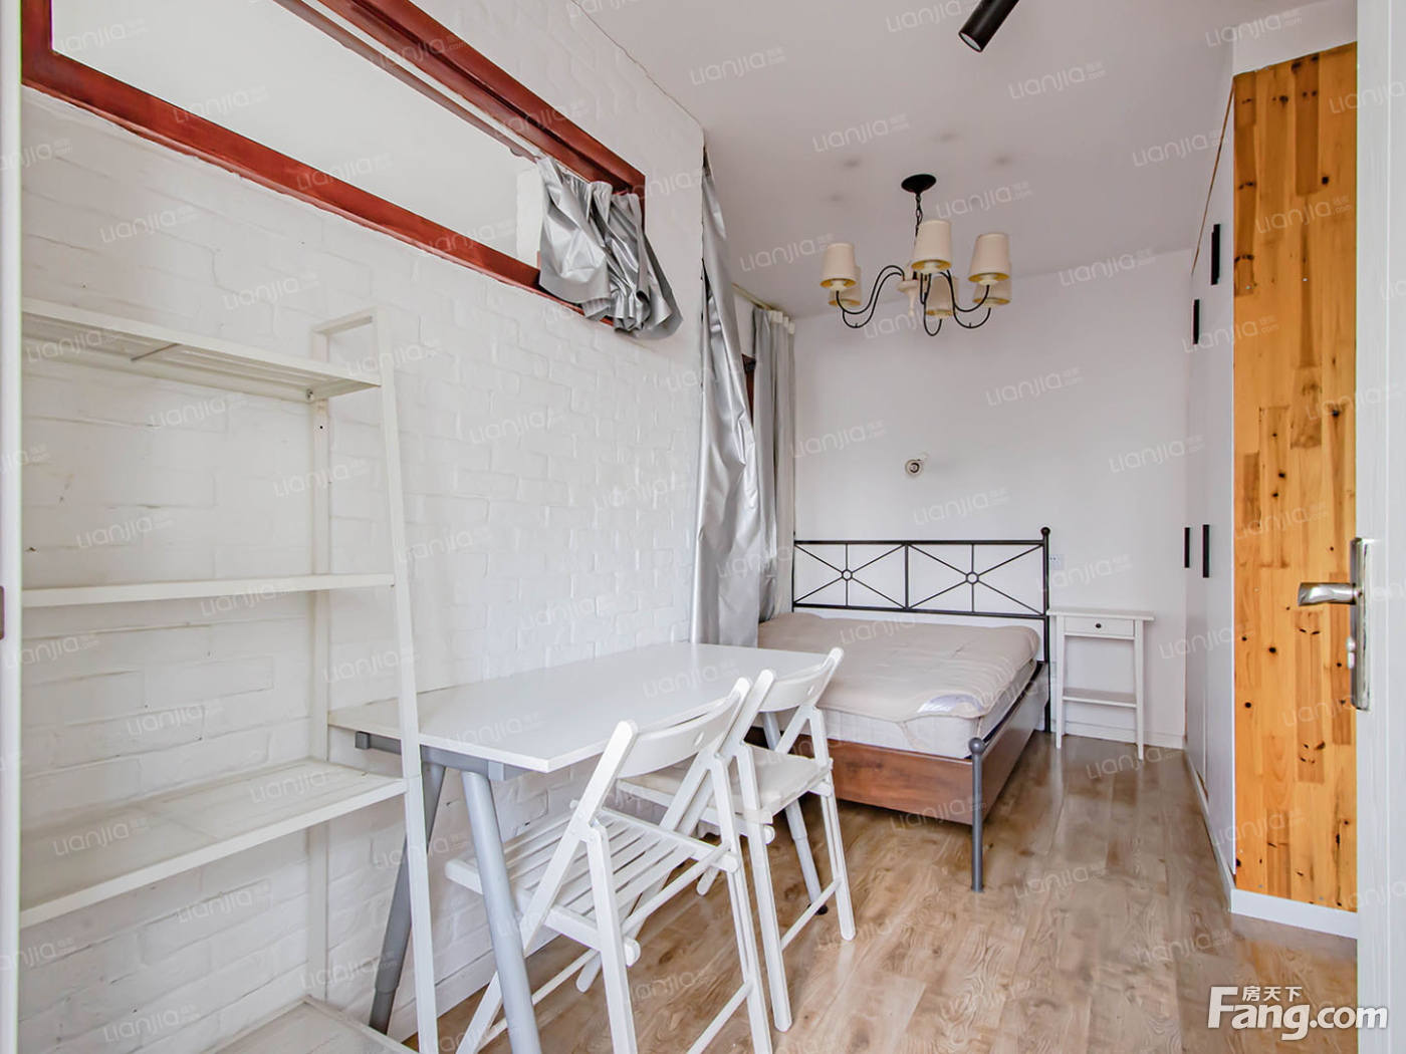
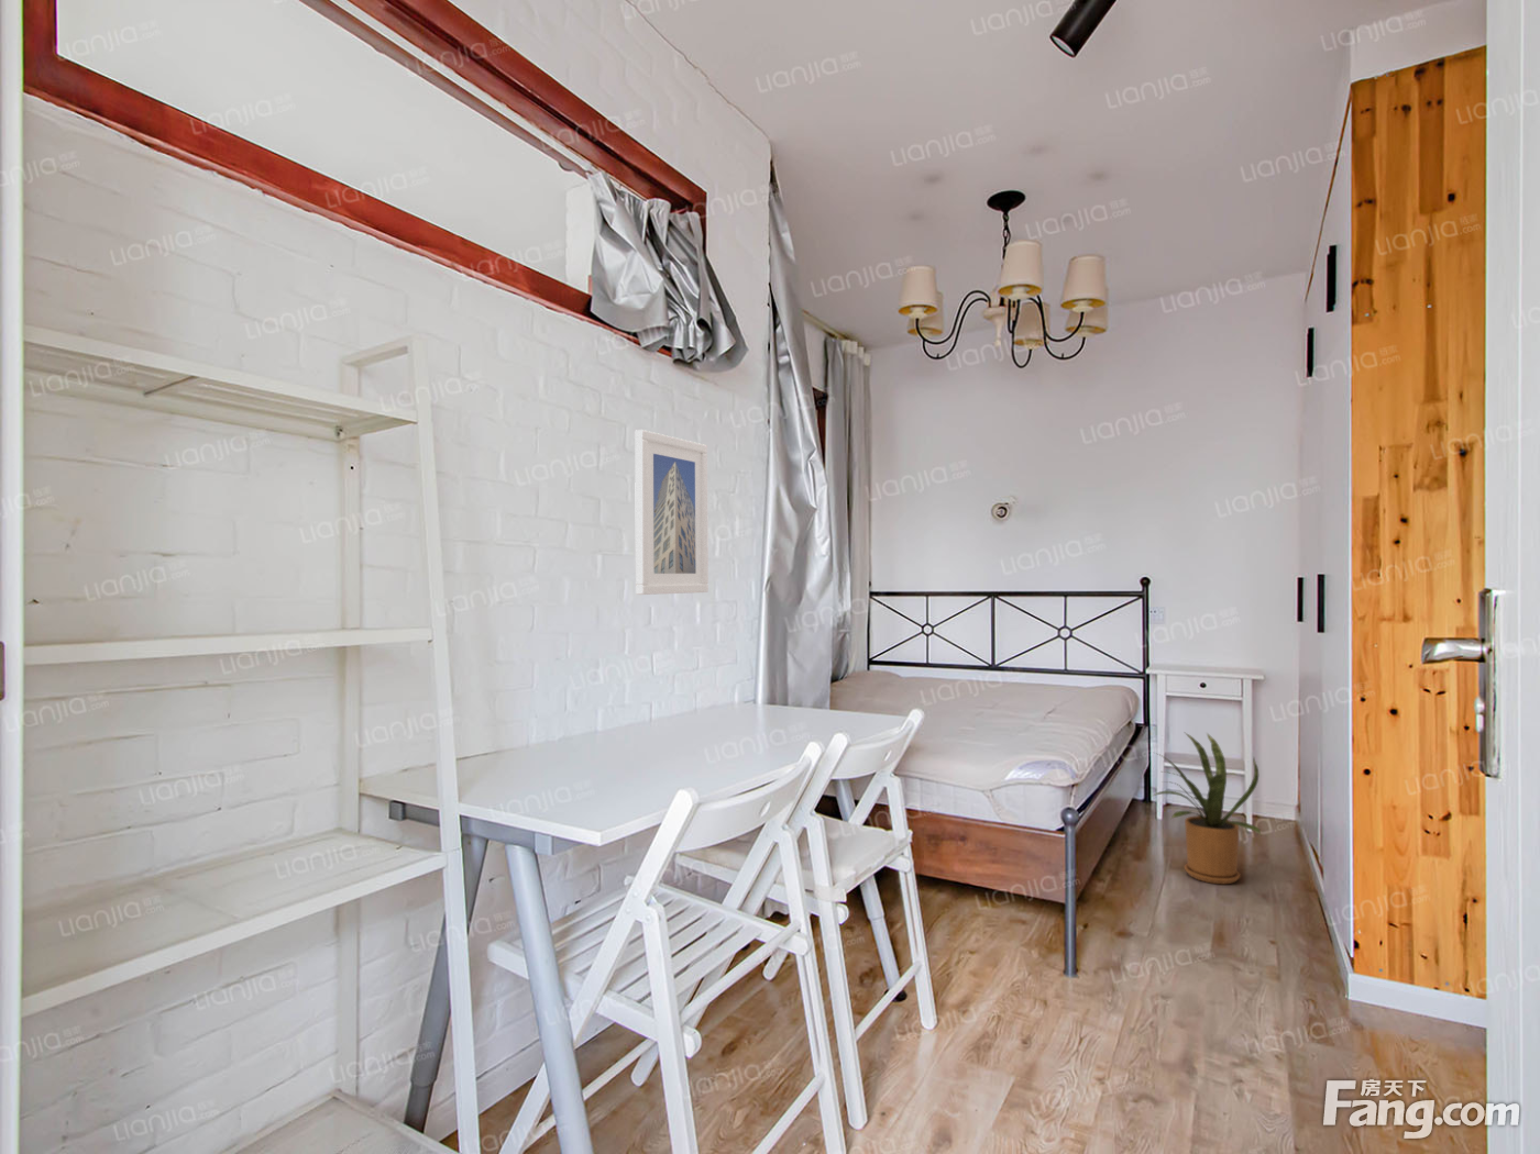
+ house plant [1151,731,1261,885]
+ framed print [634,429,709,595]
